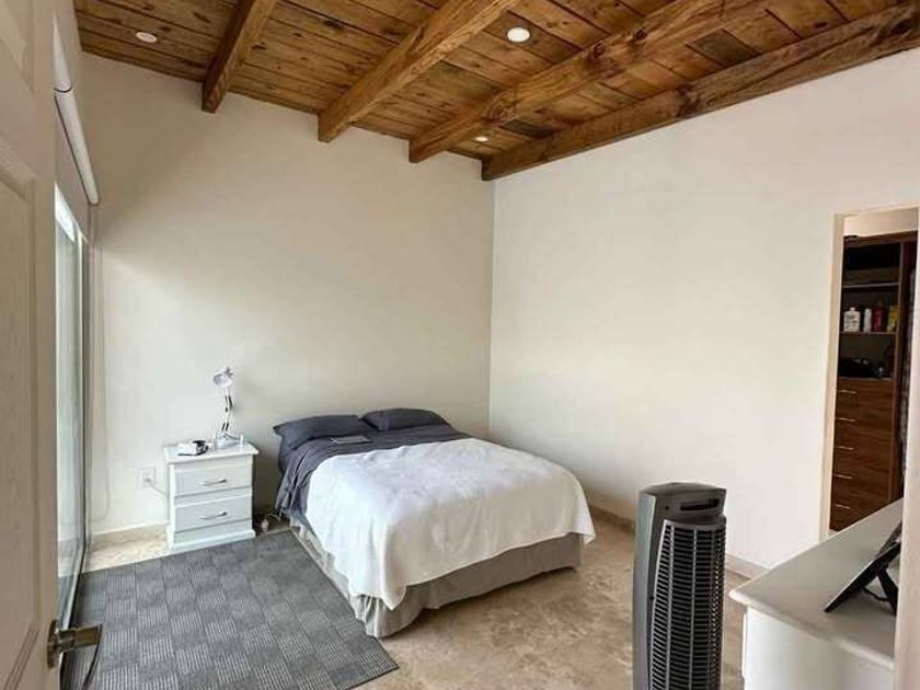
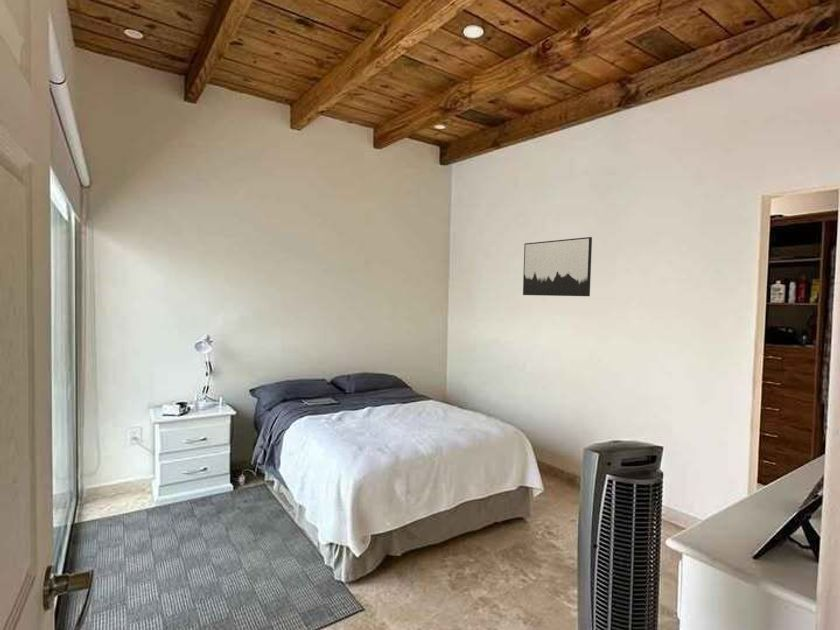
+ wall art [522,236,593,297]
